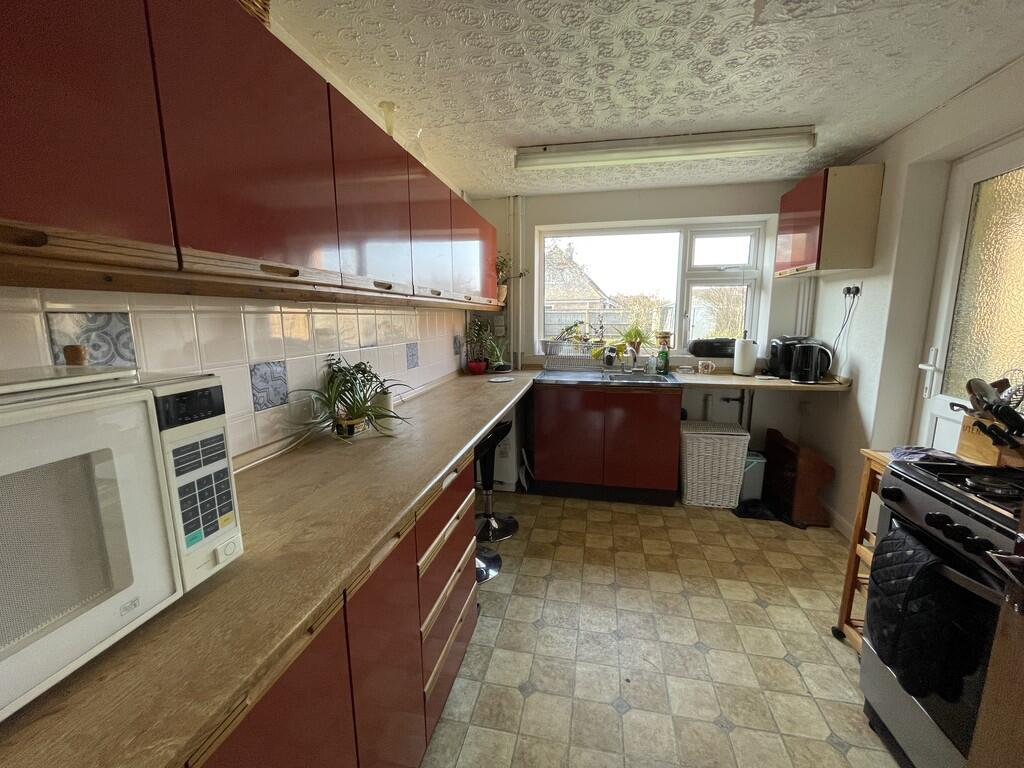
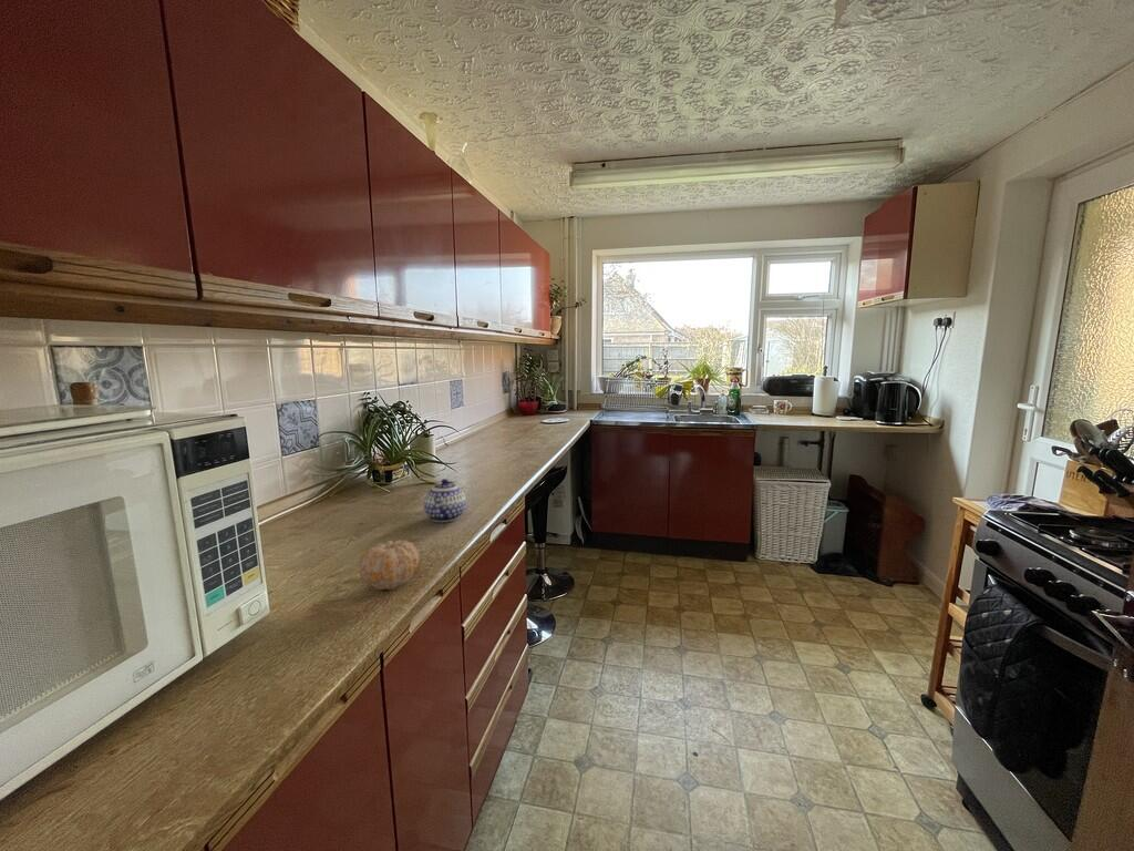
+ teapot [423,478,467,523]
+ fruit [358,540,421,591]
